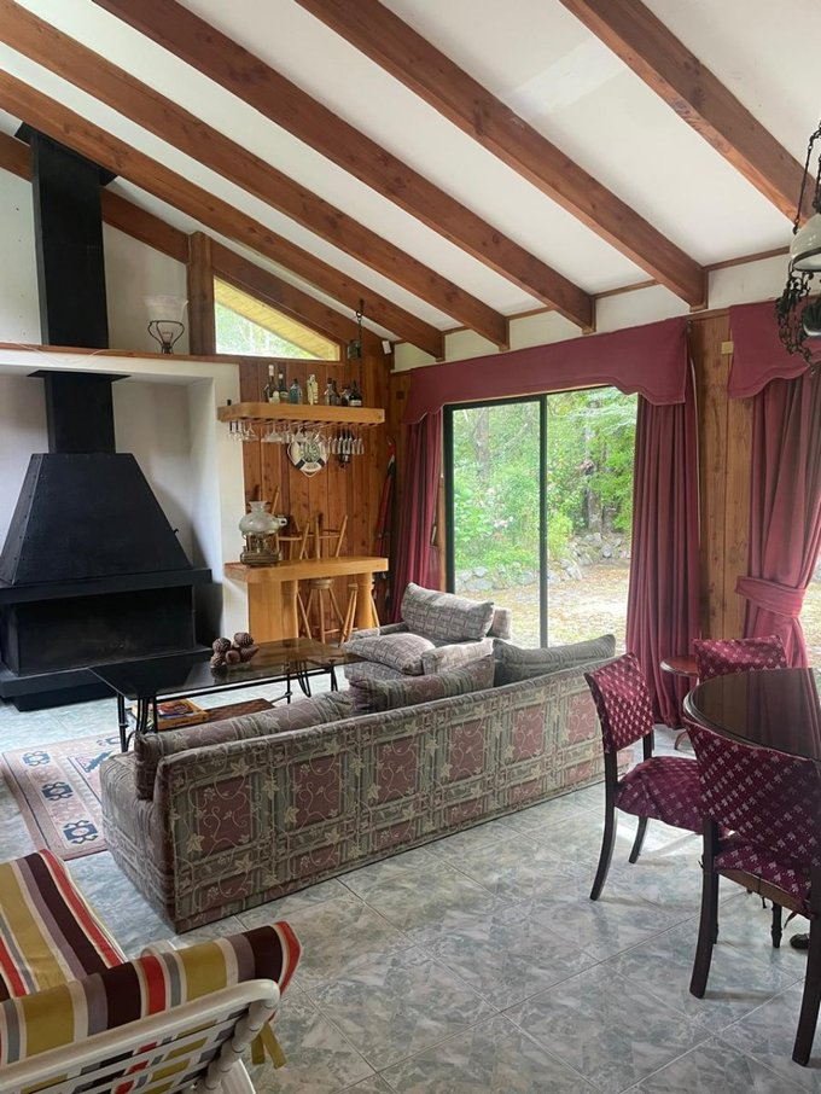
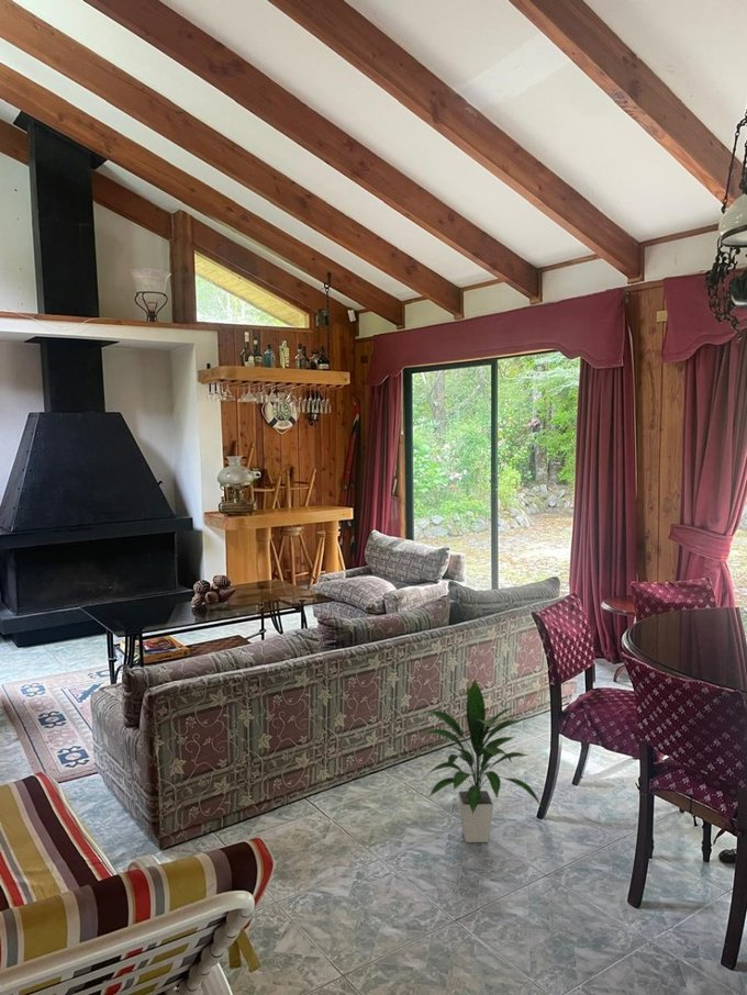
+ indoor plant [419,678,543,843]
